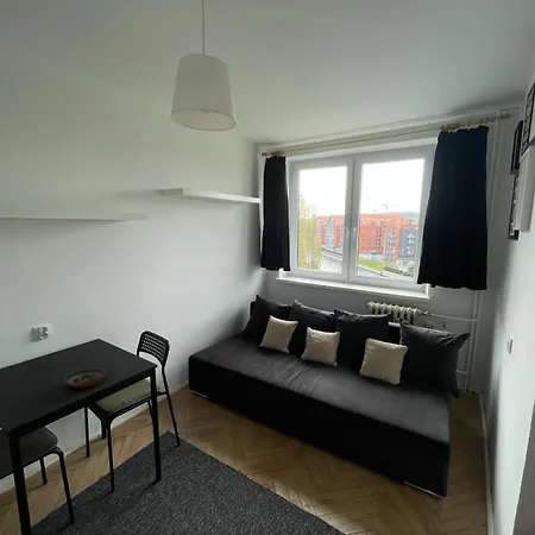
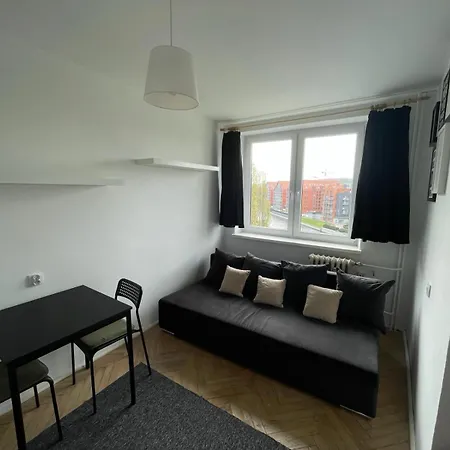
- decorative bowl [64,367,107,389]
